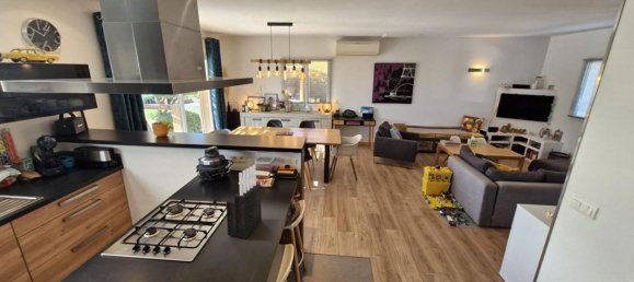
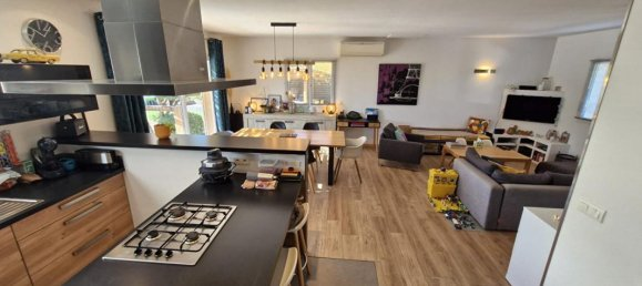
- knife block [226,164,263,239]
